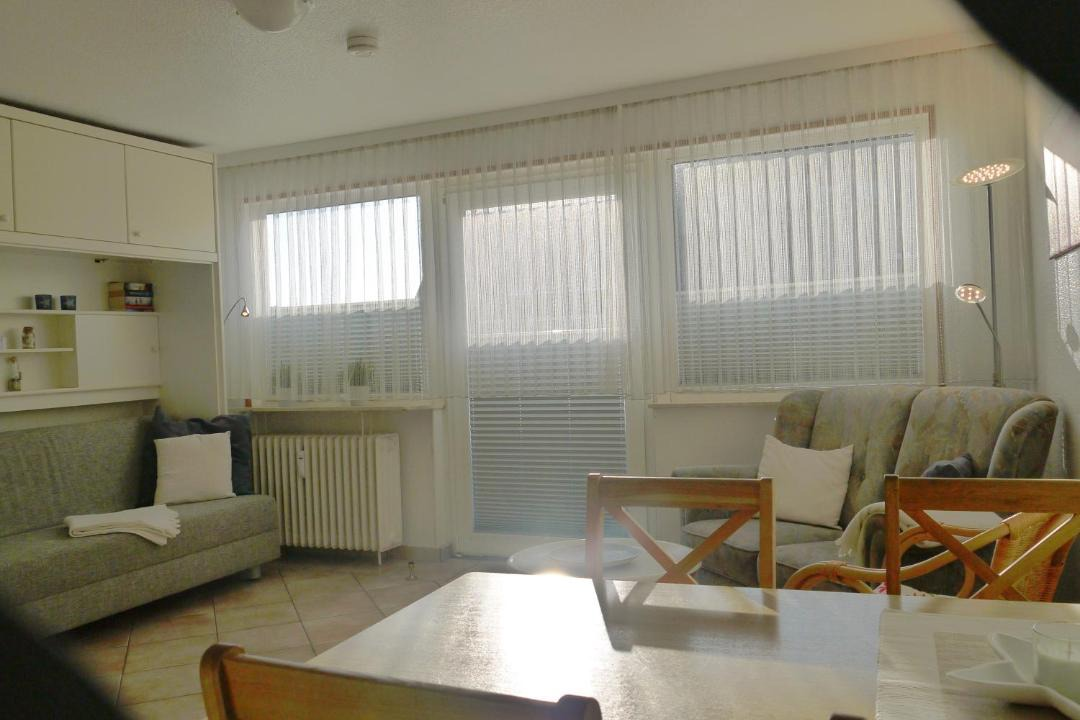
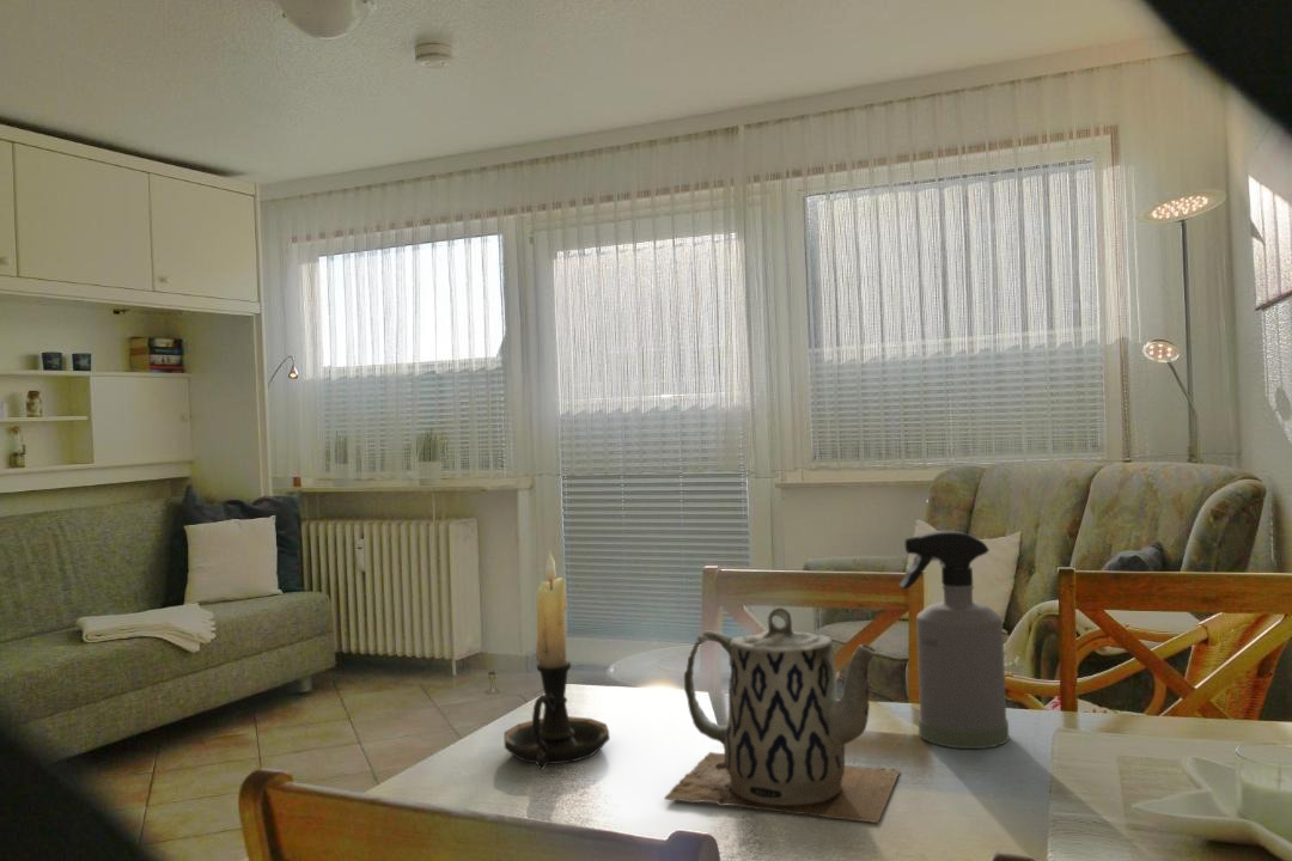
+ spray bottle [898,530,1010,750]
+ candle holder [502,549,610,771]
+ teapot [663,606,901,824]
